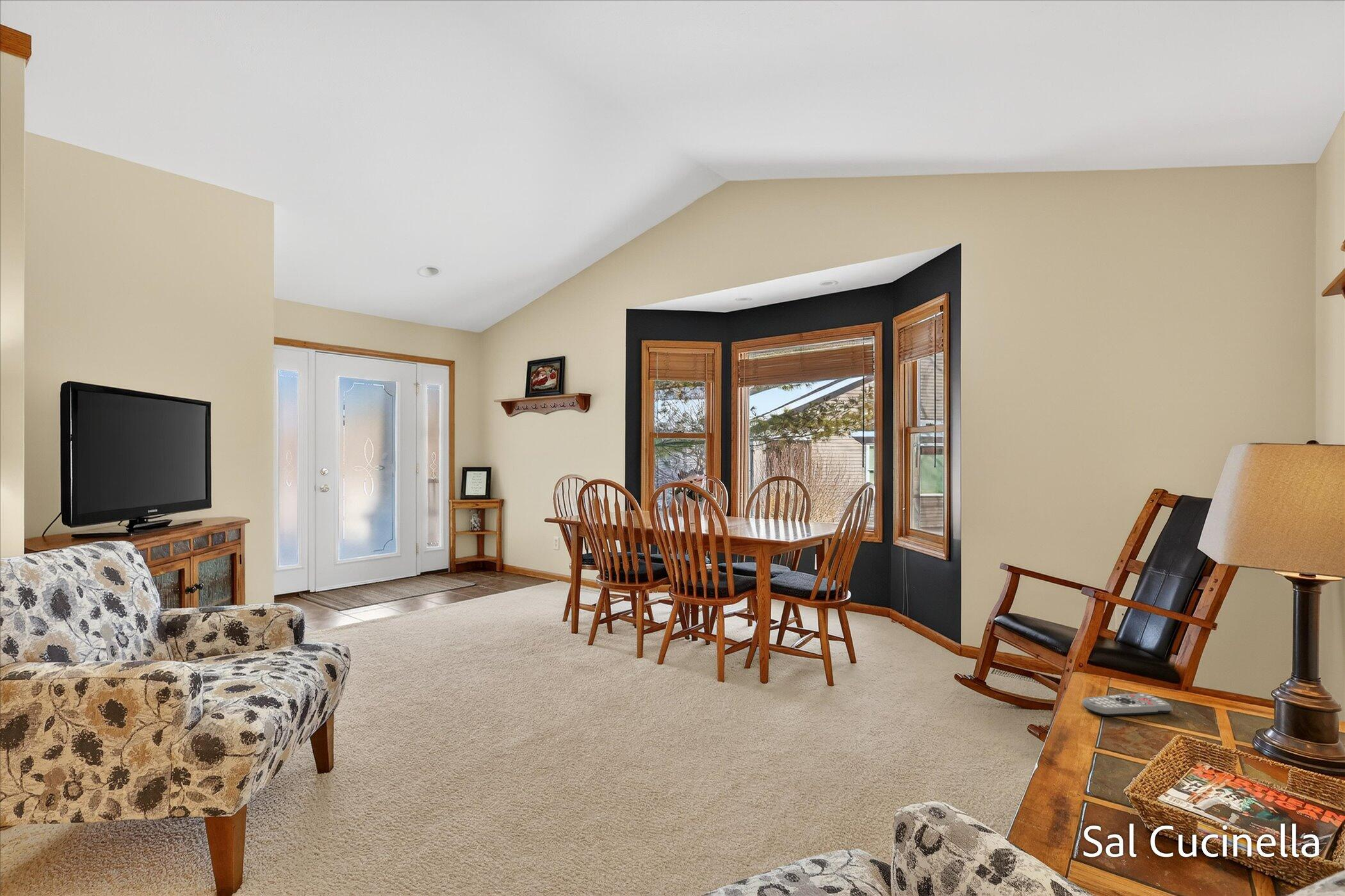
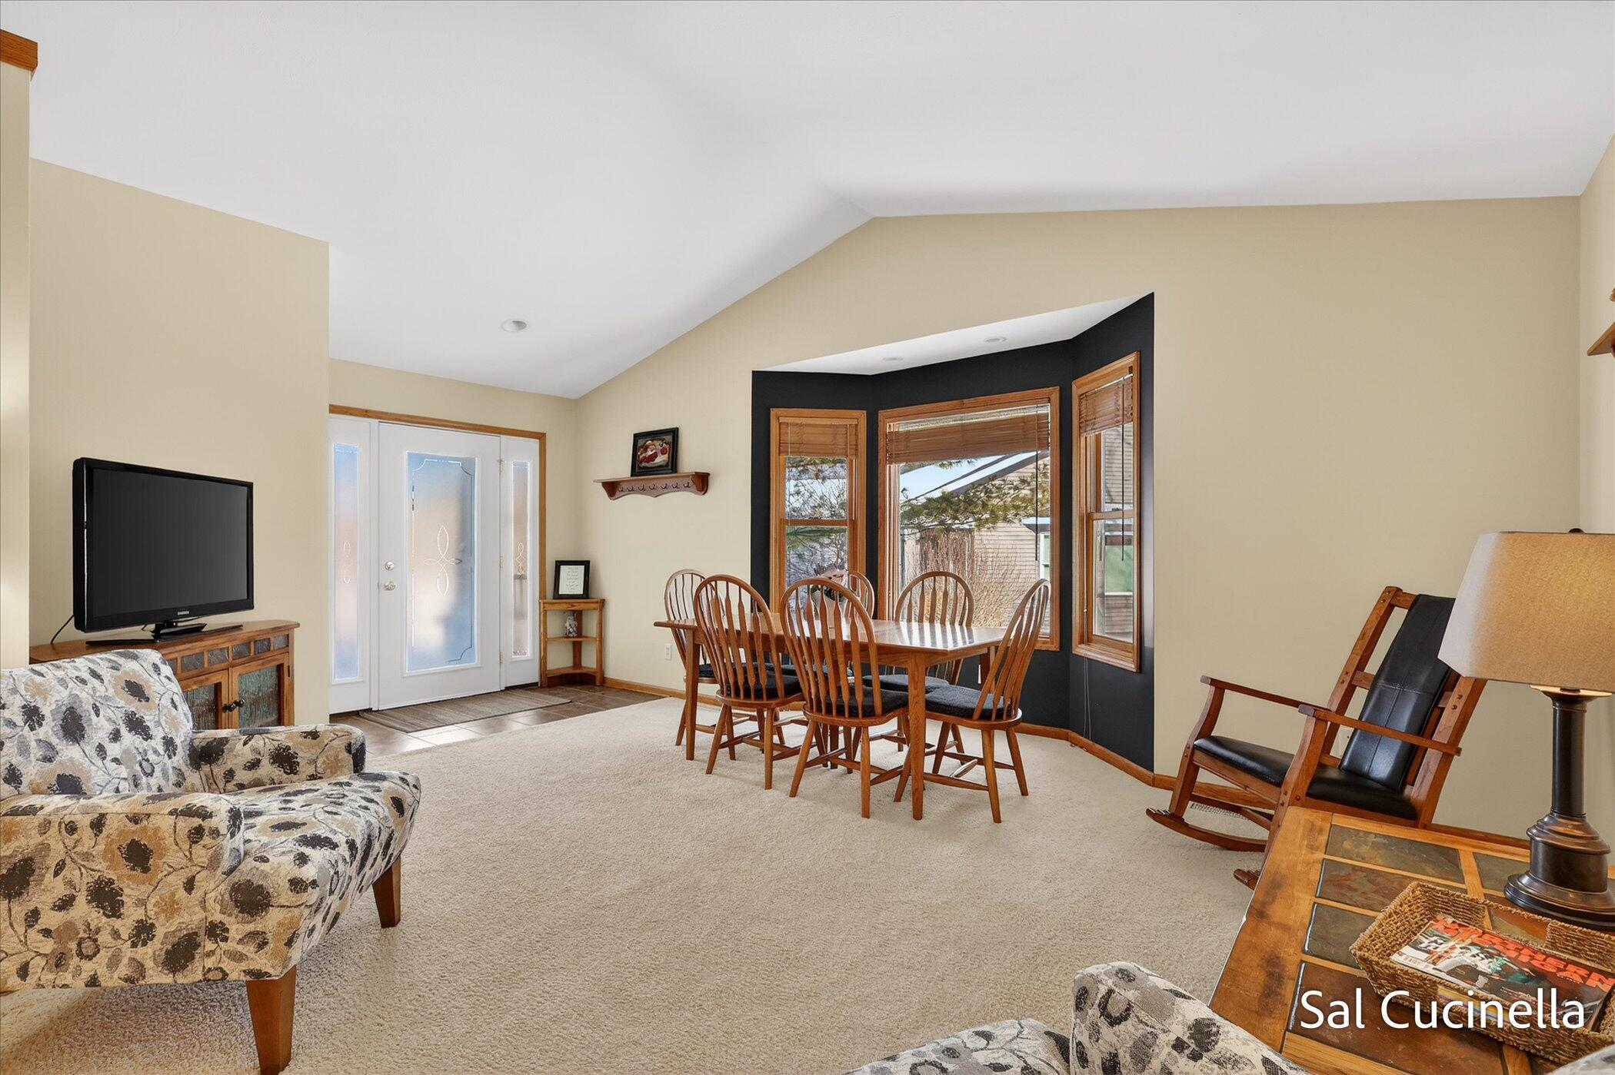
- remote control [1081,692,1173,717]
